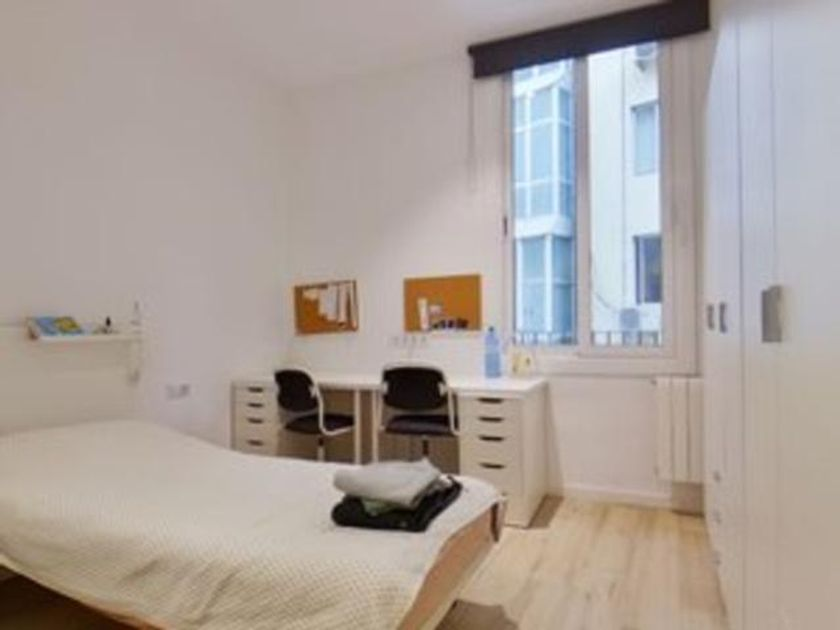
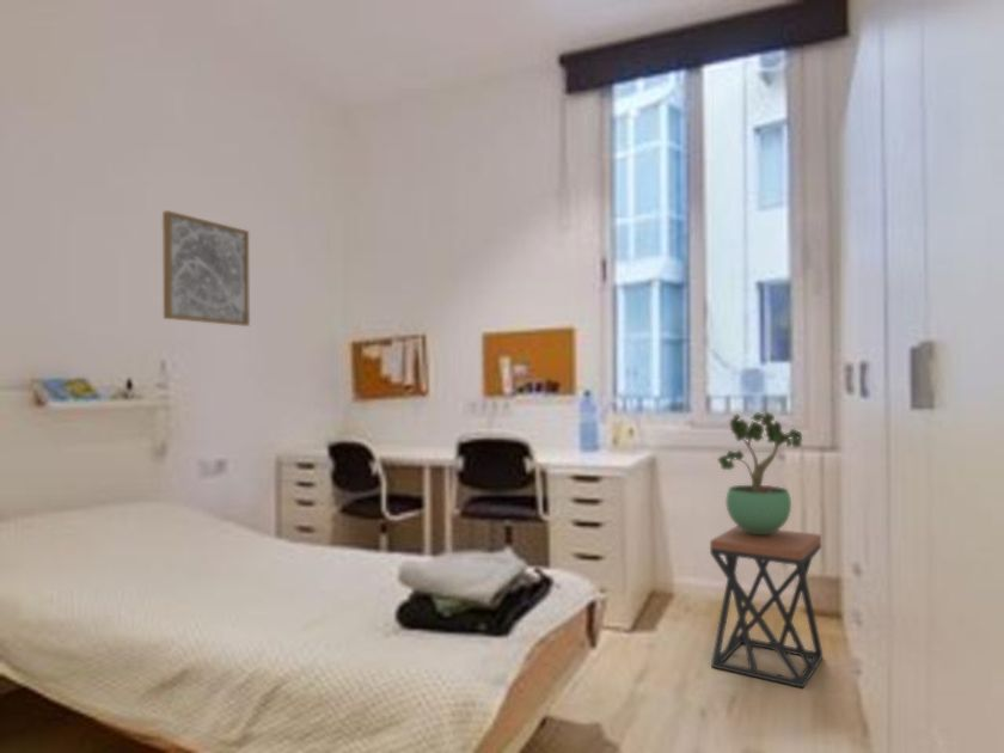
+ potted plant [716,410,804,534]
+ wall art [161,209,251,327]
+ stool [709,525,824,690]
